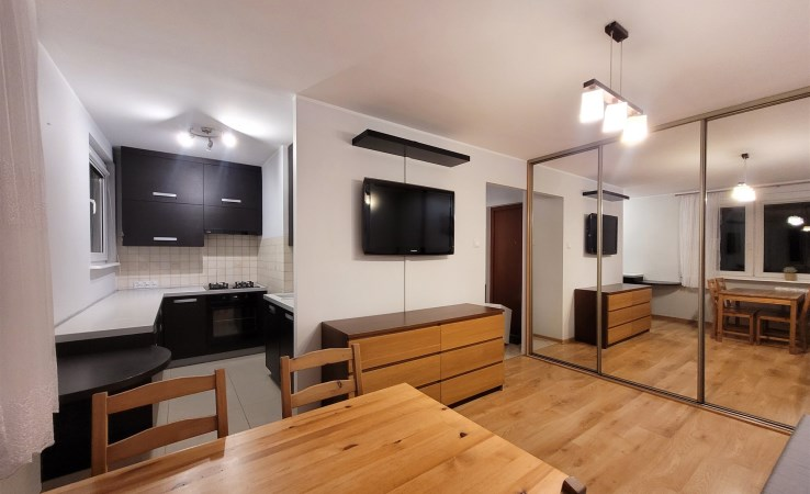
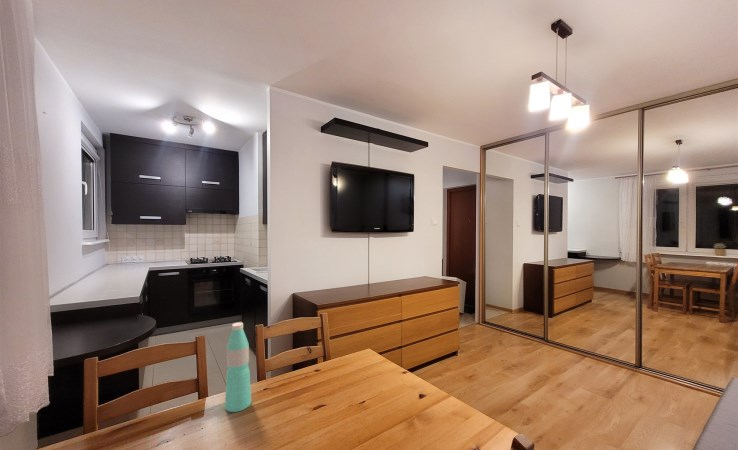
+ water bottle [224,322,252,413]
